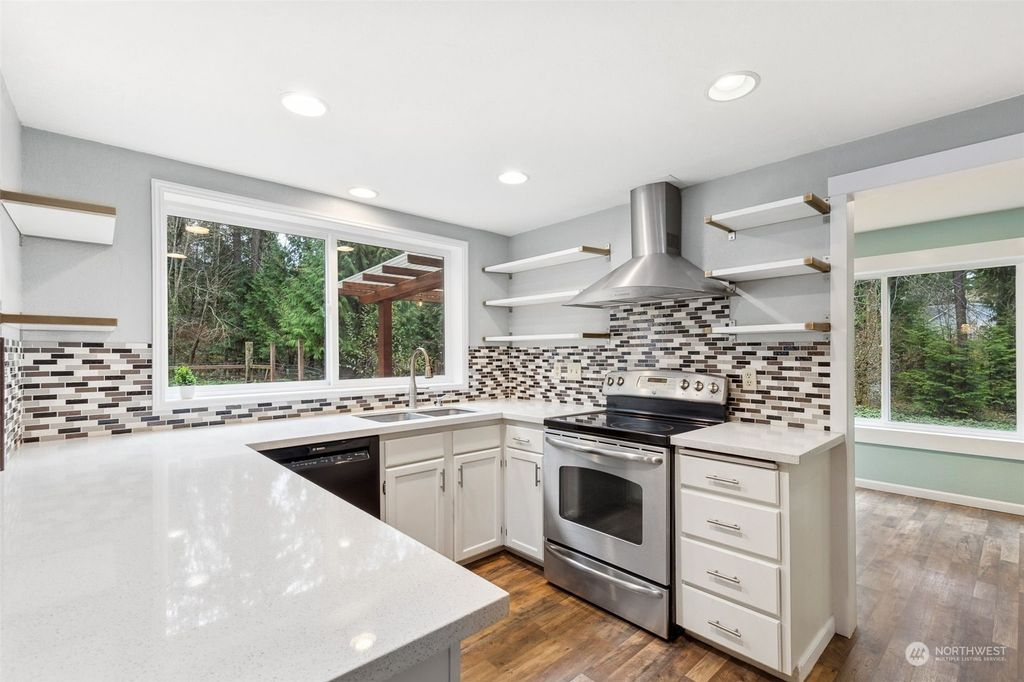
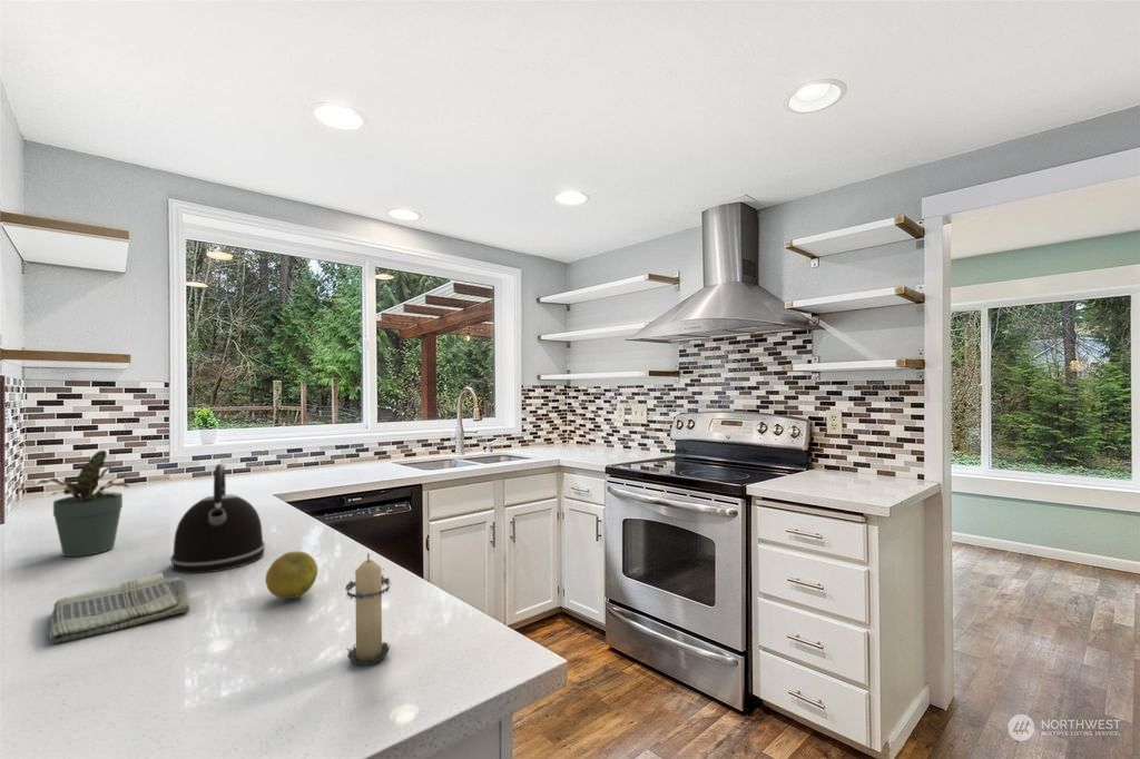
+ potted plant [32,450,134,558]
+ dish towel [48,572,190,644]
+ candle [345,552,392,667]
+ fruit [265,551,318,600]
+ kettle [169,463,266,574]
